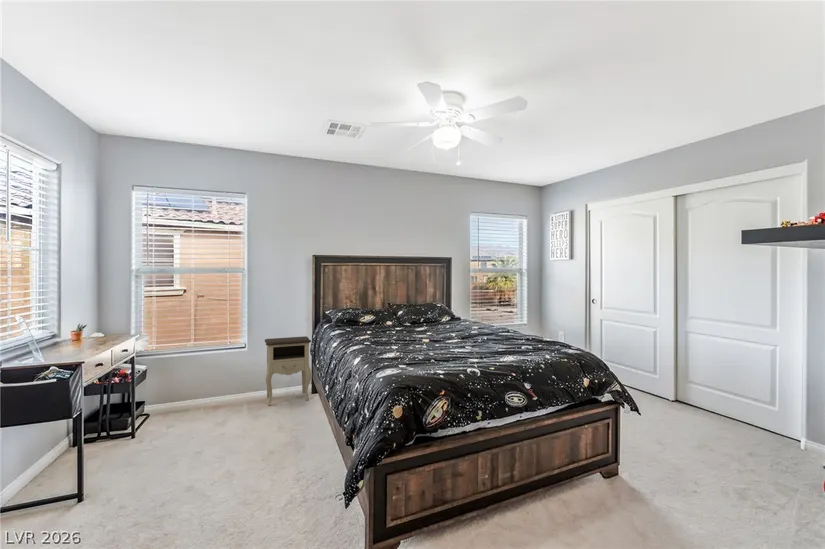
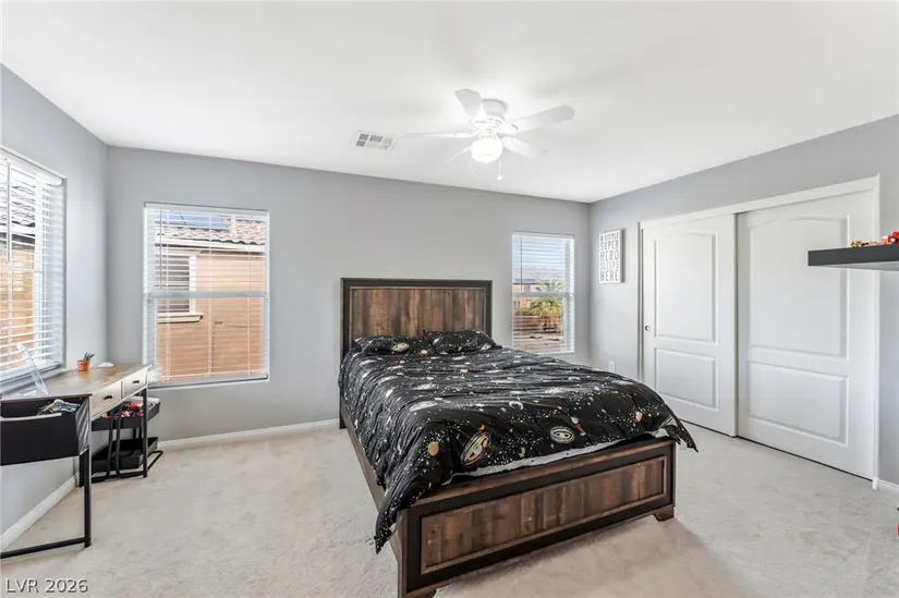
- nightstand [264,335,313,406]
